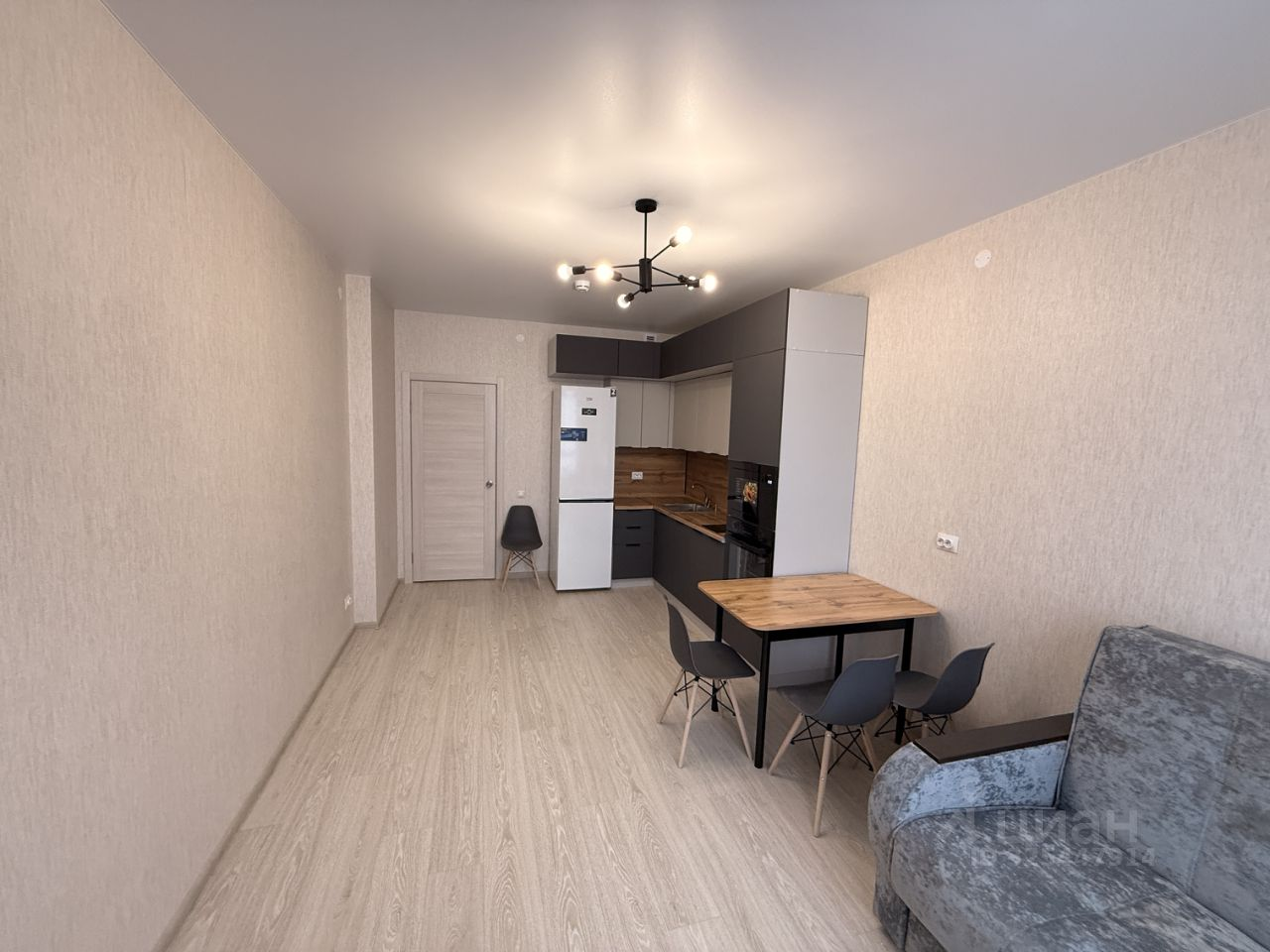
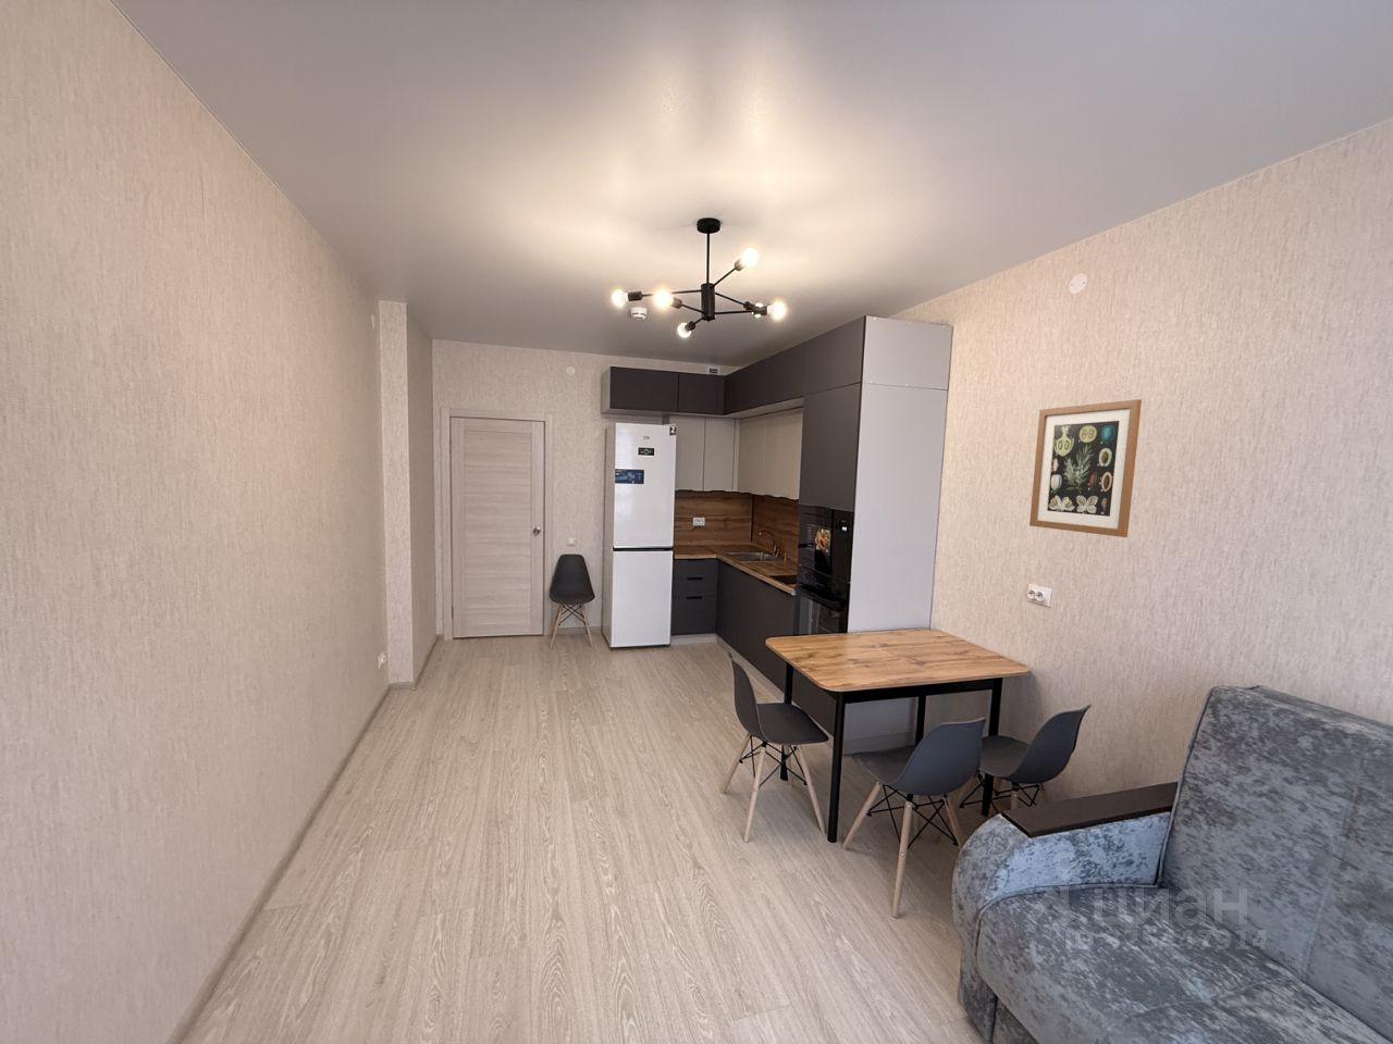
+ wall art [1029,398,1143,538]
